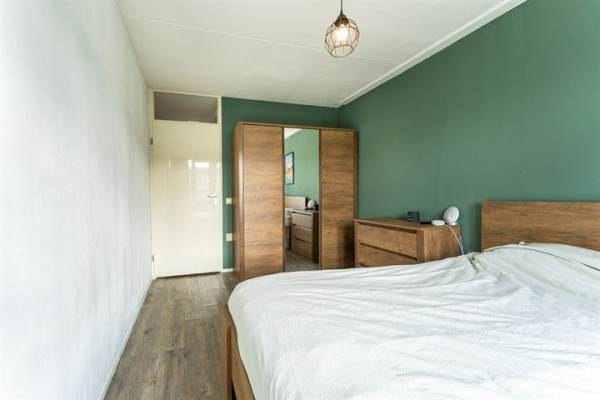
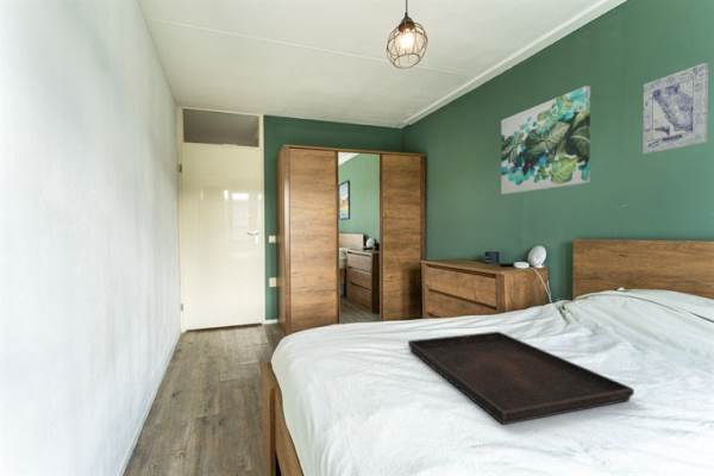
+ serving tray [407,331,635,425]
+ wall art [500,84,591,195]
+ wall art [641,62,709,155]
